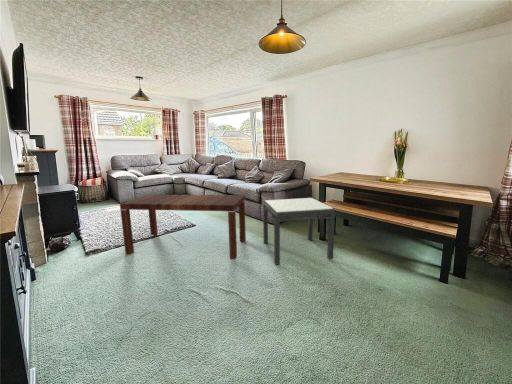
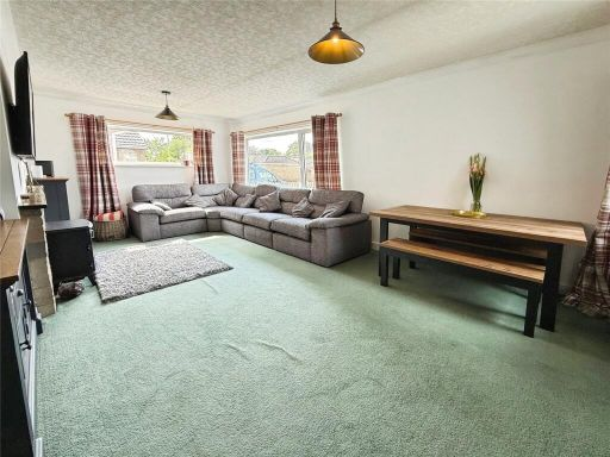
- side table [262,197,336,265]
- coffee table [119,194,247,260]
